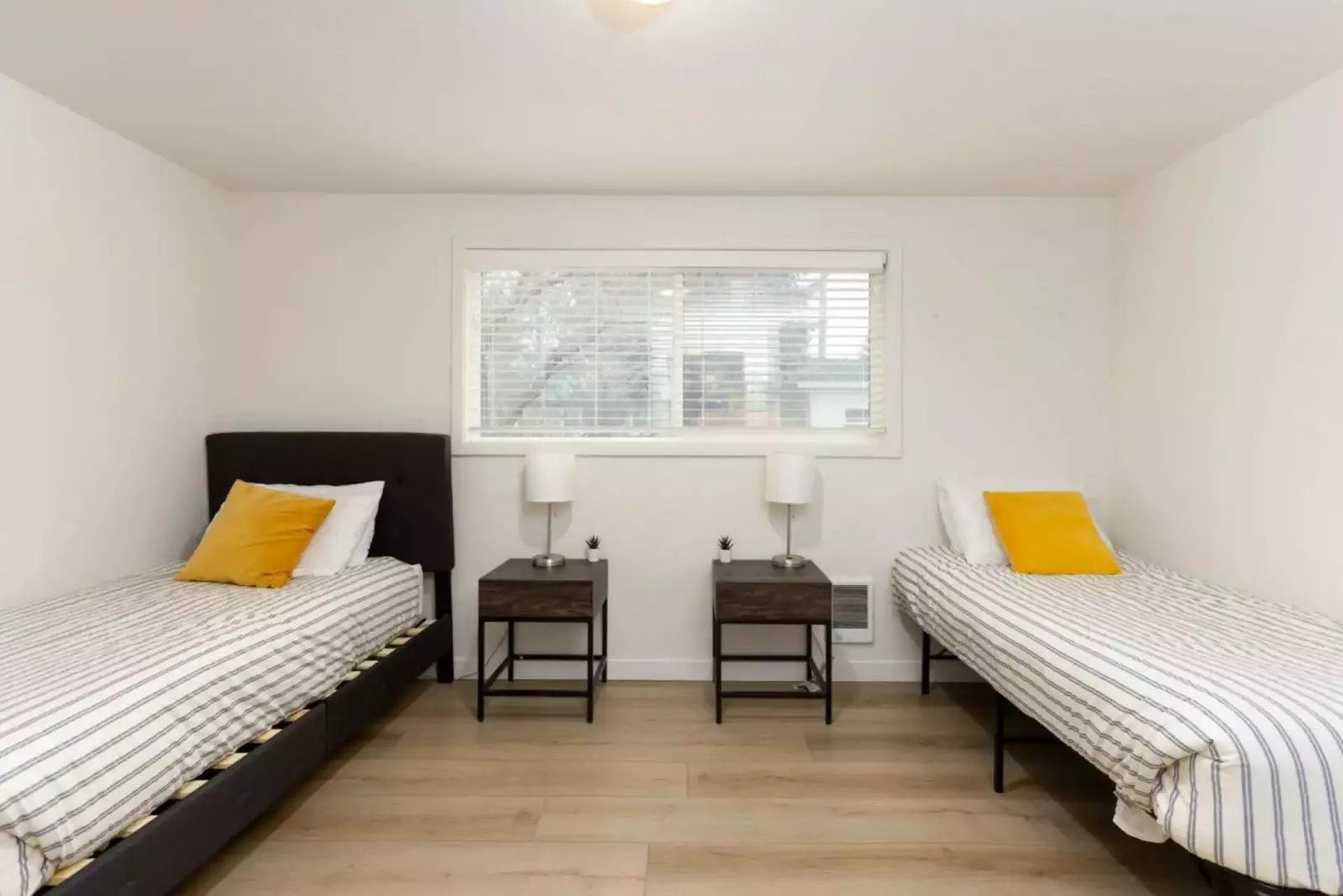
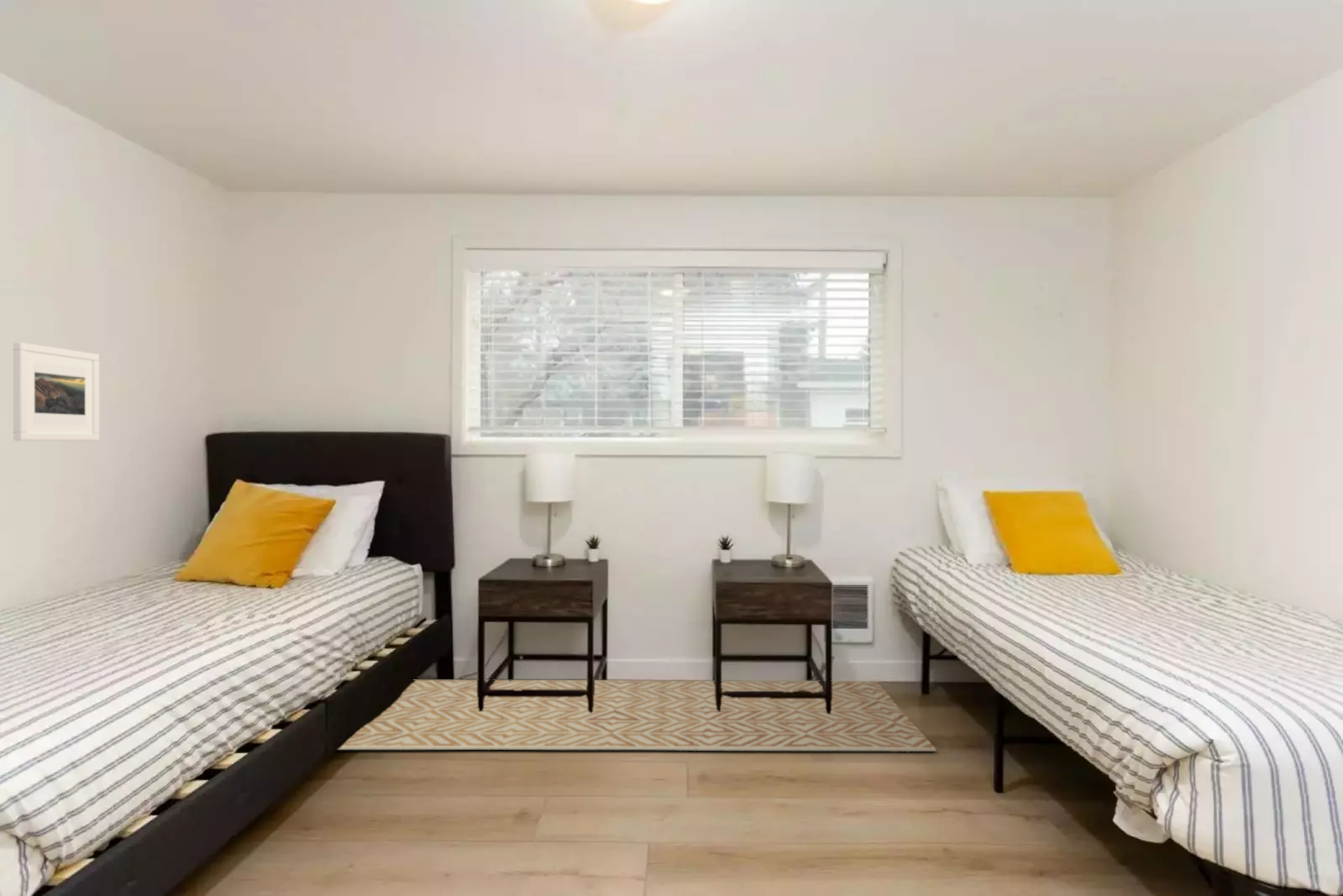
+ rug [337,679,937,752]
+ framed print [13,342,100,442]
